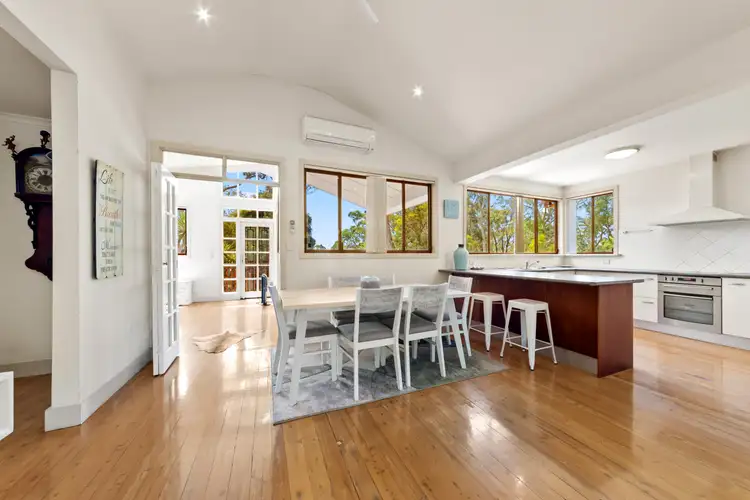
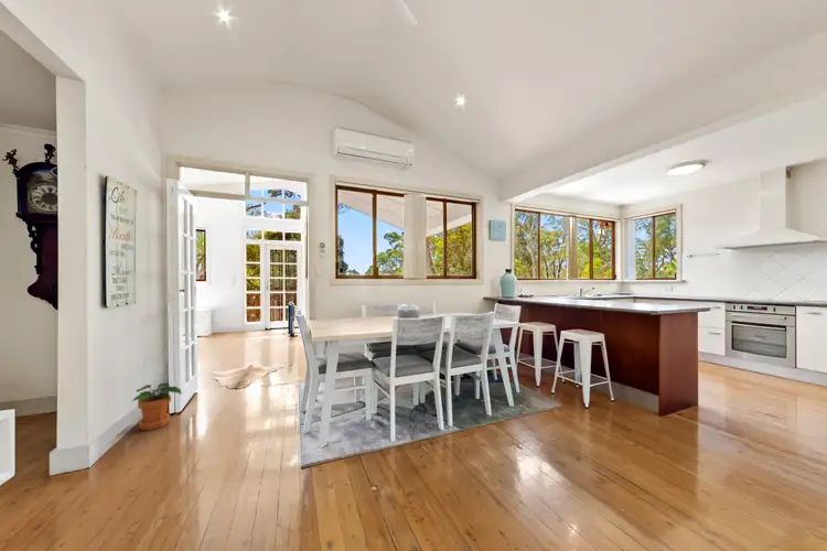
+ potted plant [131,382,183,431]
